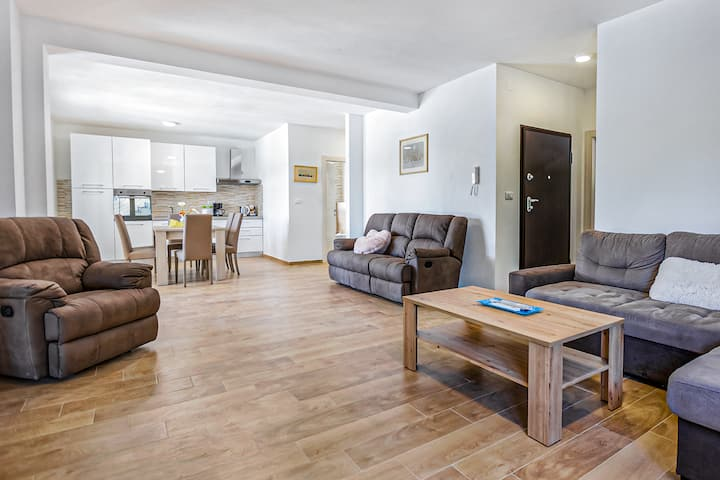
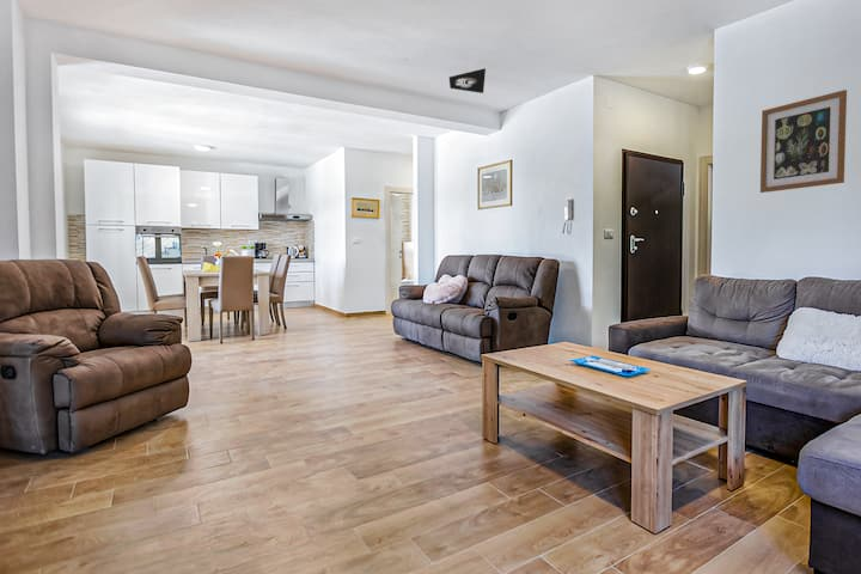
+ ceiling light [448,67,487,94]
+ wall art [759,88,848,194]
